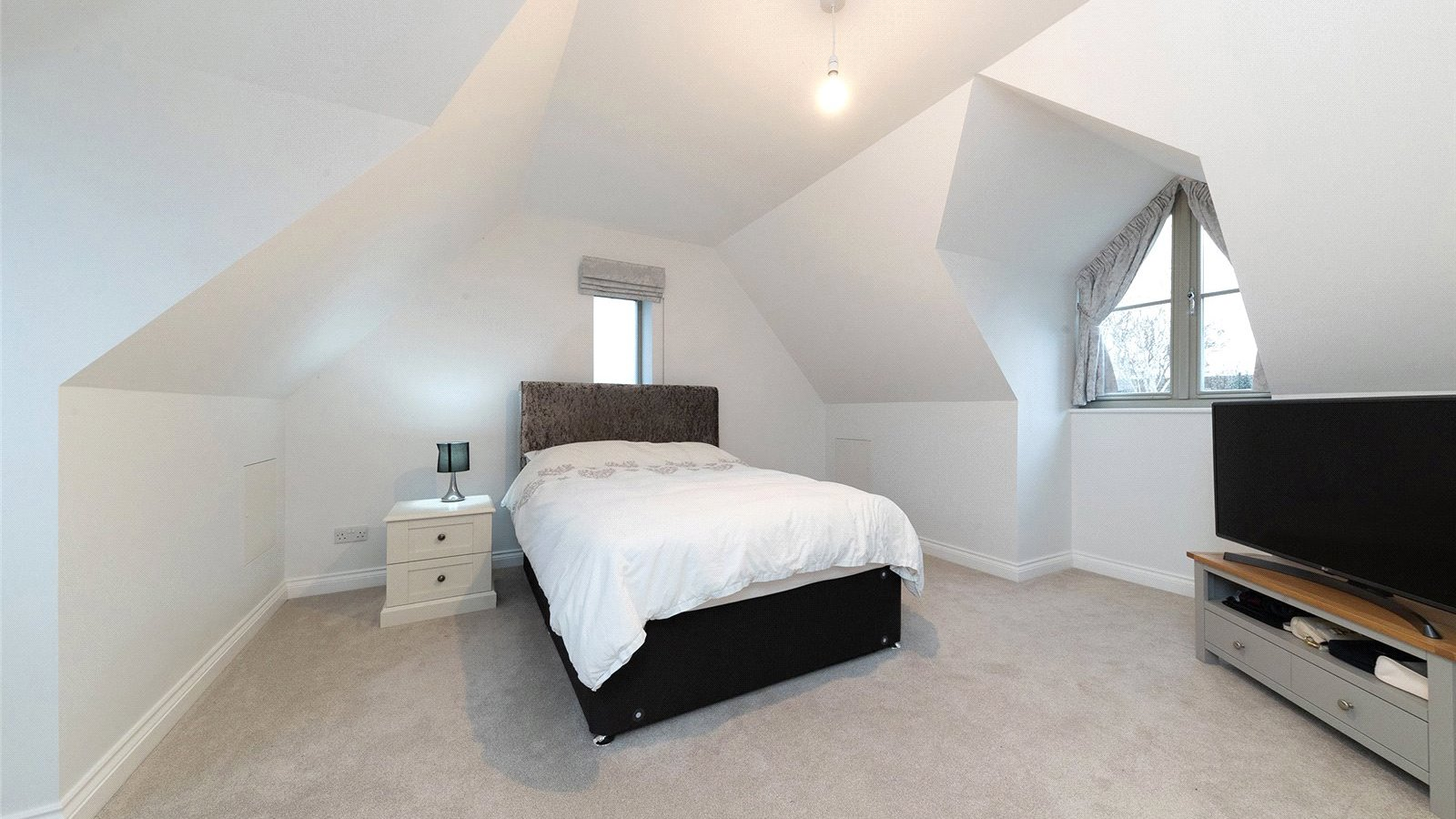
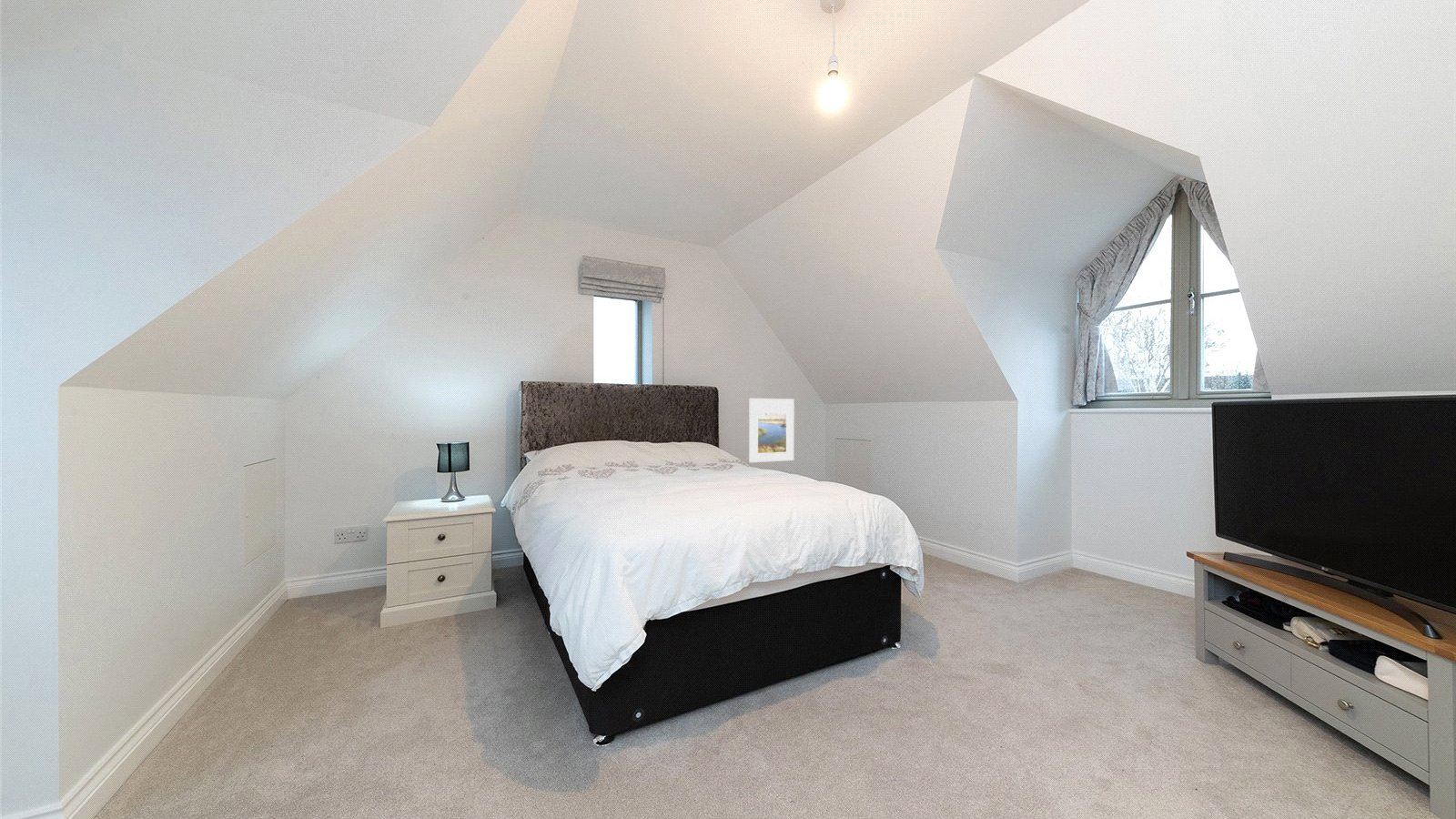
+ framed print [748,398,795,463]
